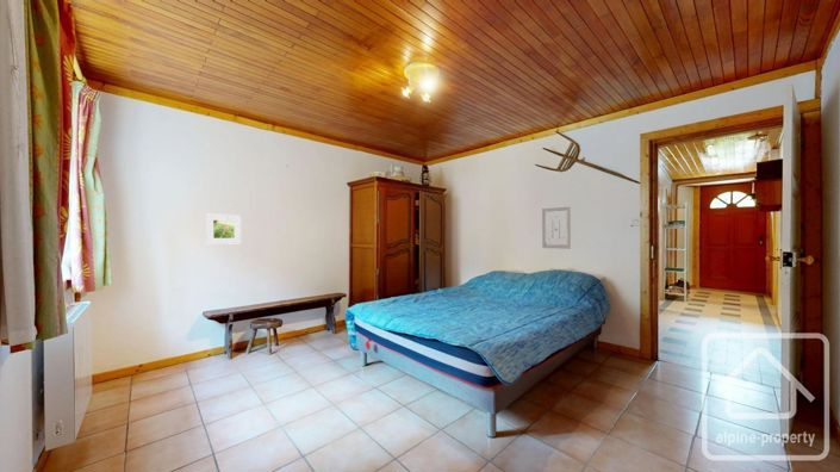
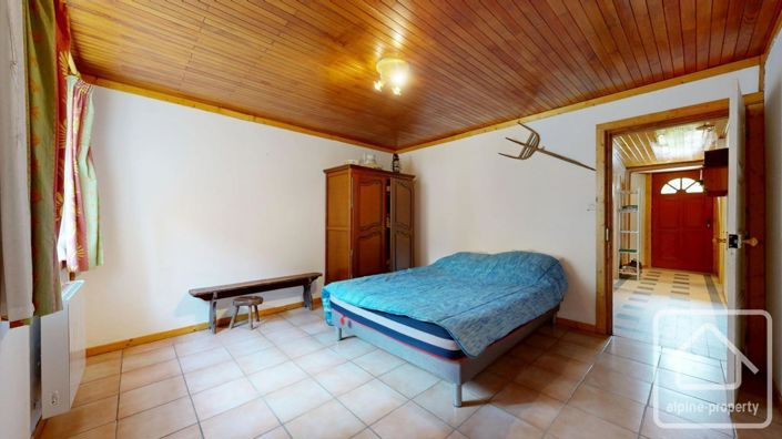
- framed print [205,213,242,246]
- wall art [541,206,572,250]
